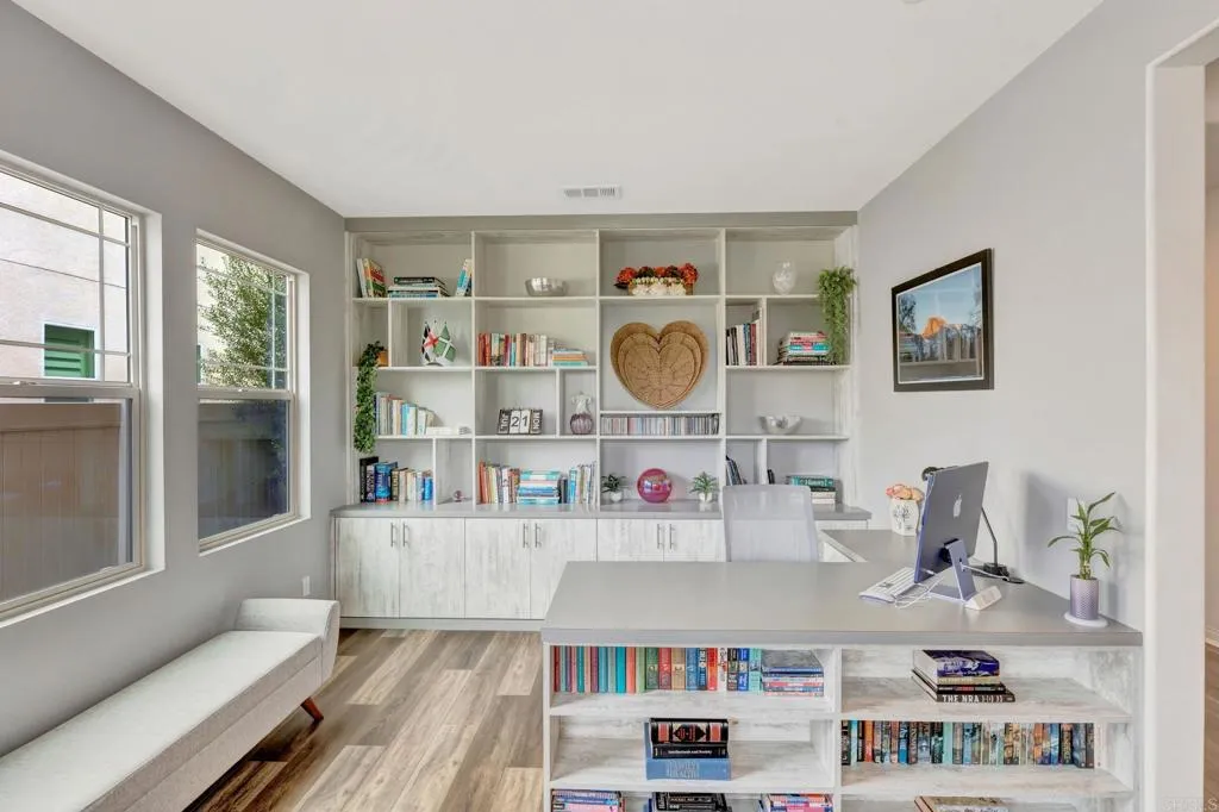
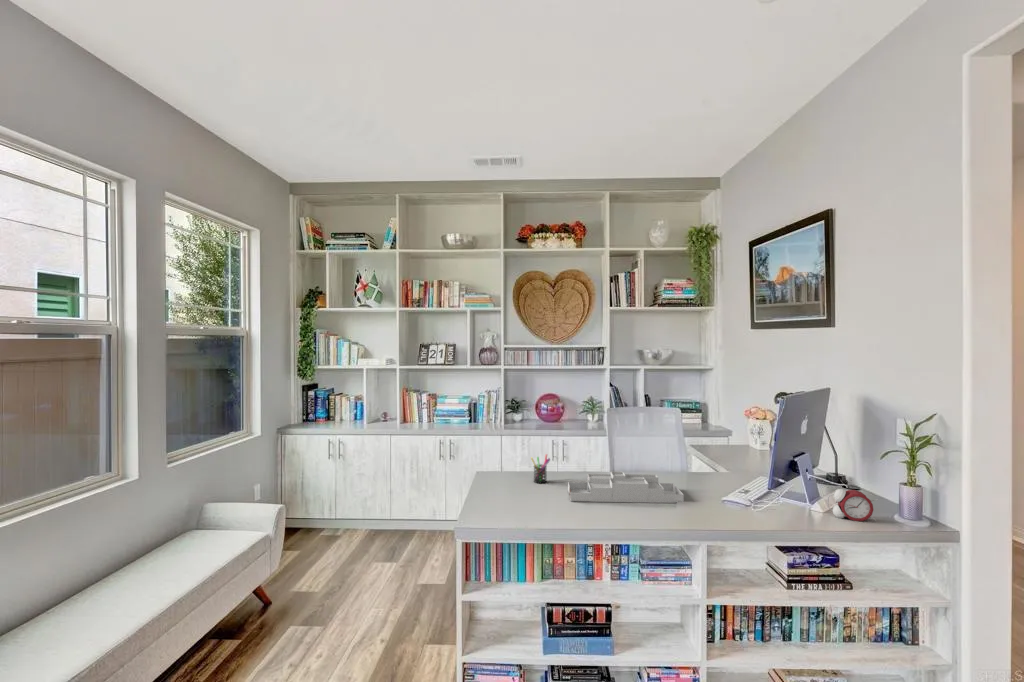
+ pen holder [530,453,551,484]
+ desk organizer [567,470,685,504]
+ alarm clock [826,488,879,522]
